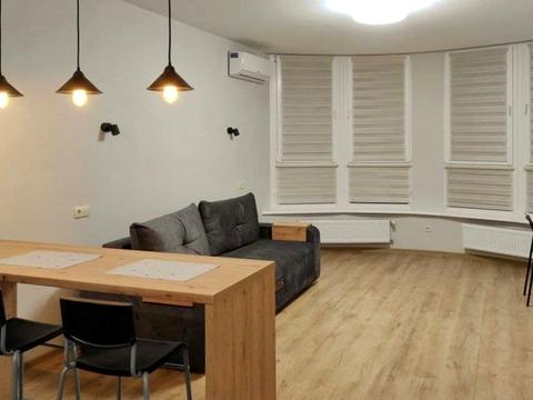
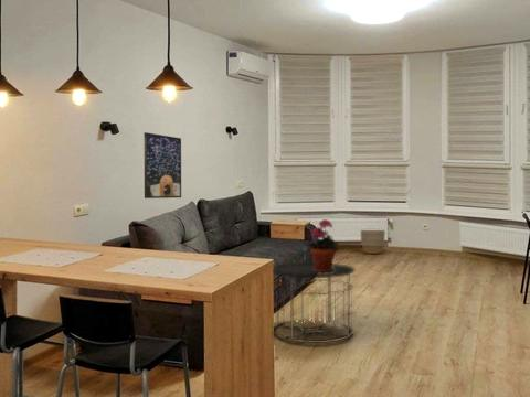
+ side table [273,261,356,344]
+ planter [360,229,386,255]
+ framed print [142,131,182,200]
+ potted plant [306,218,340,273]
